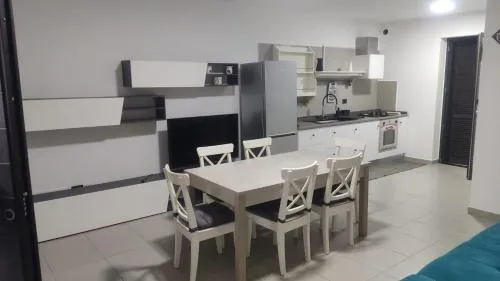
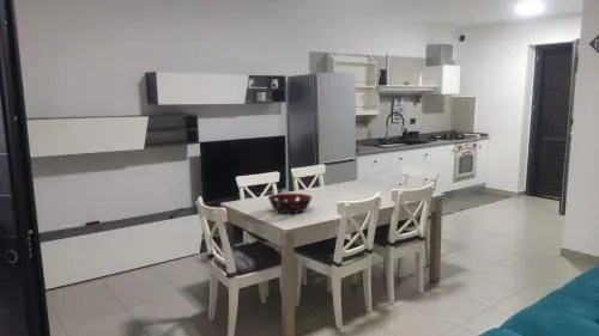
+ decorative bowl [267,193,314,214]
